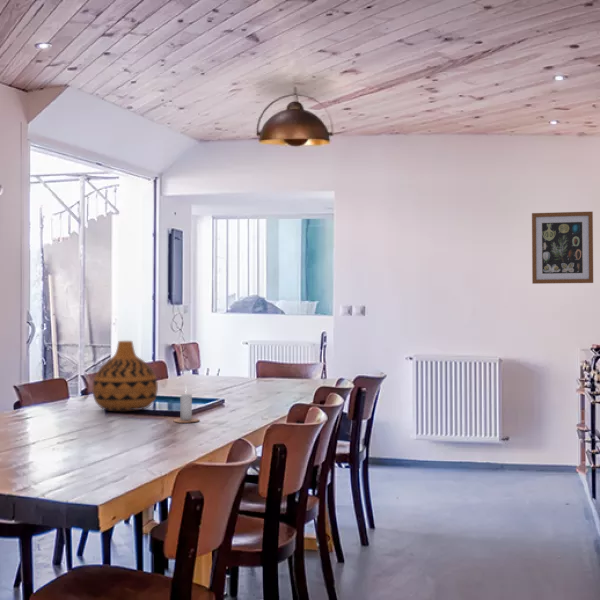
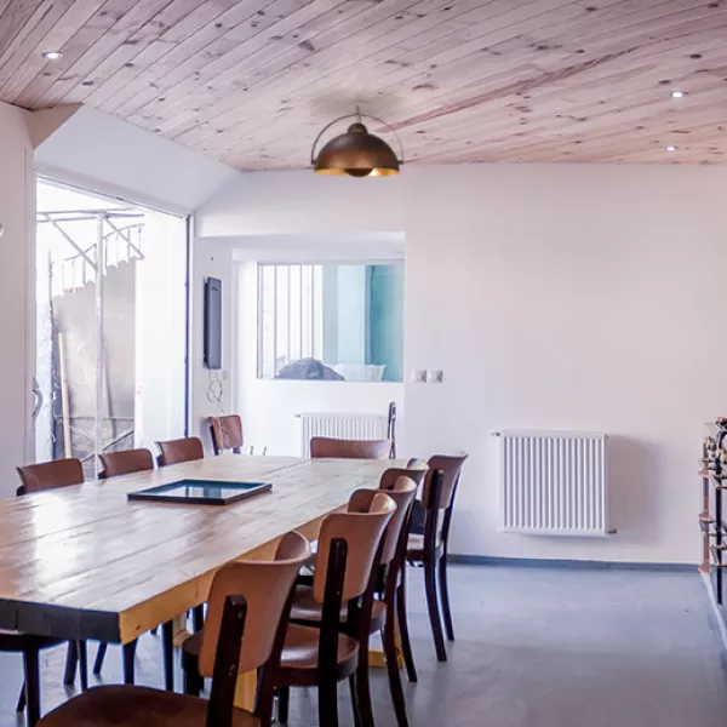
- wall art [531,211,594,285]
- candle [172,383,201,424]
- vase [92,340,159,412]
